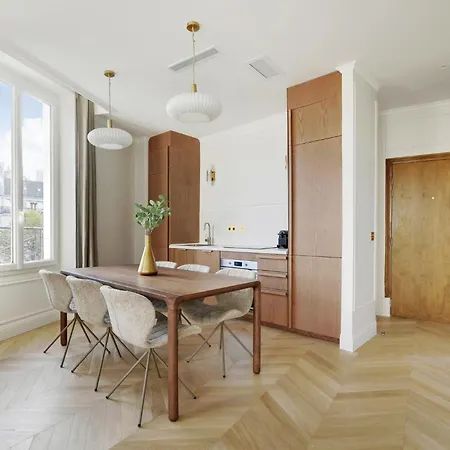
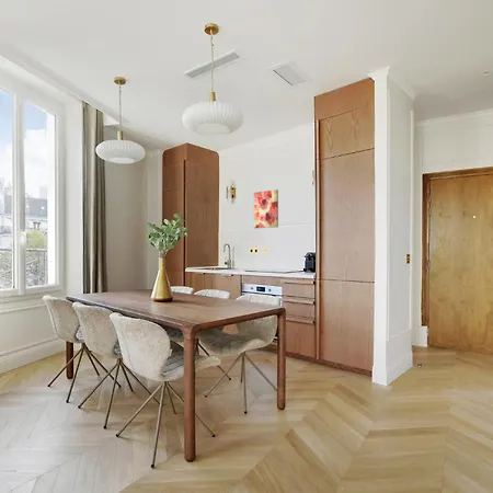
+ wall art [253,188,279,229]
